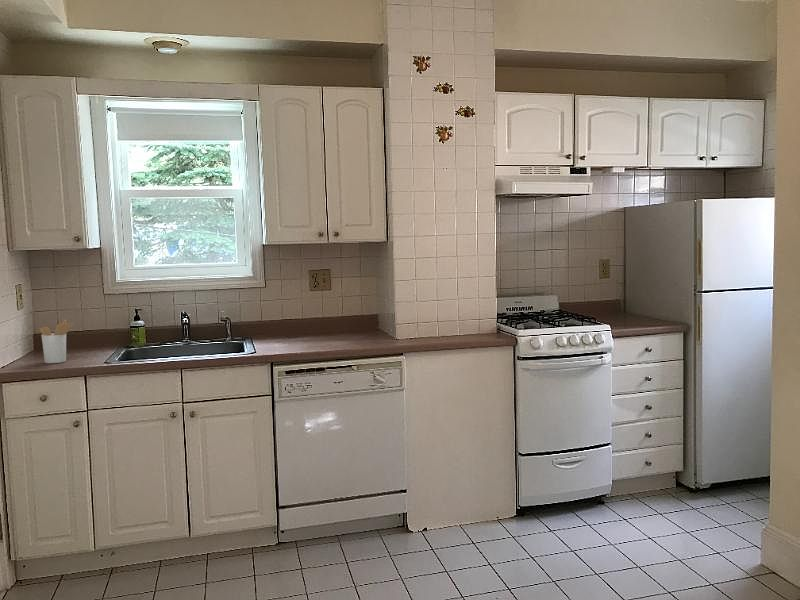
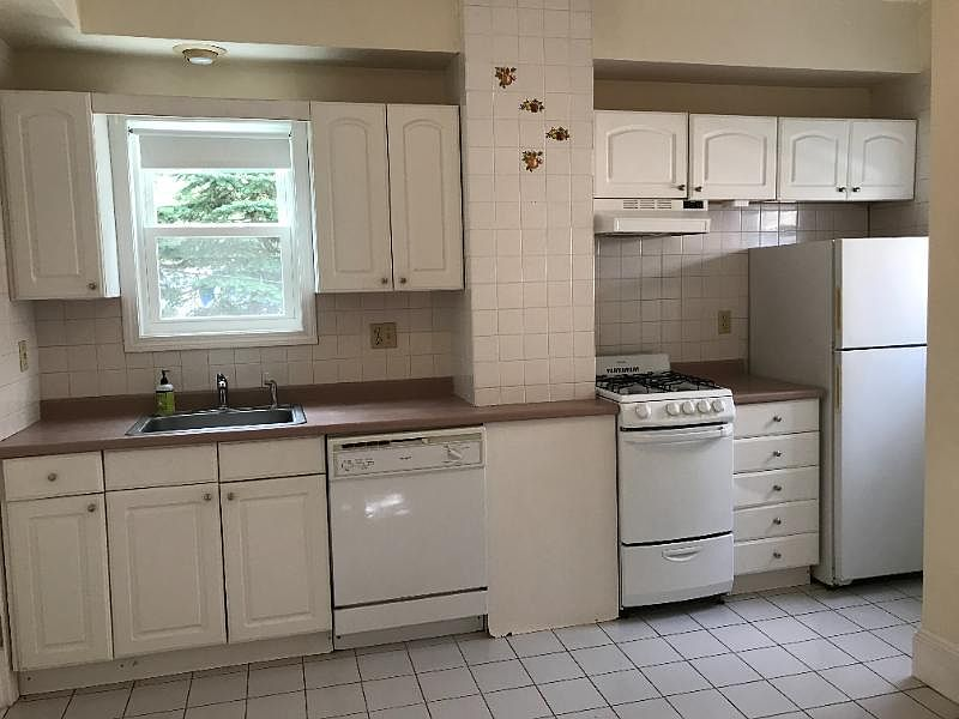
- utensil holder [39,319,75,364]
